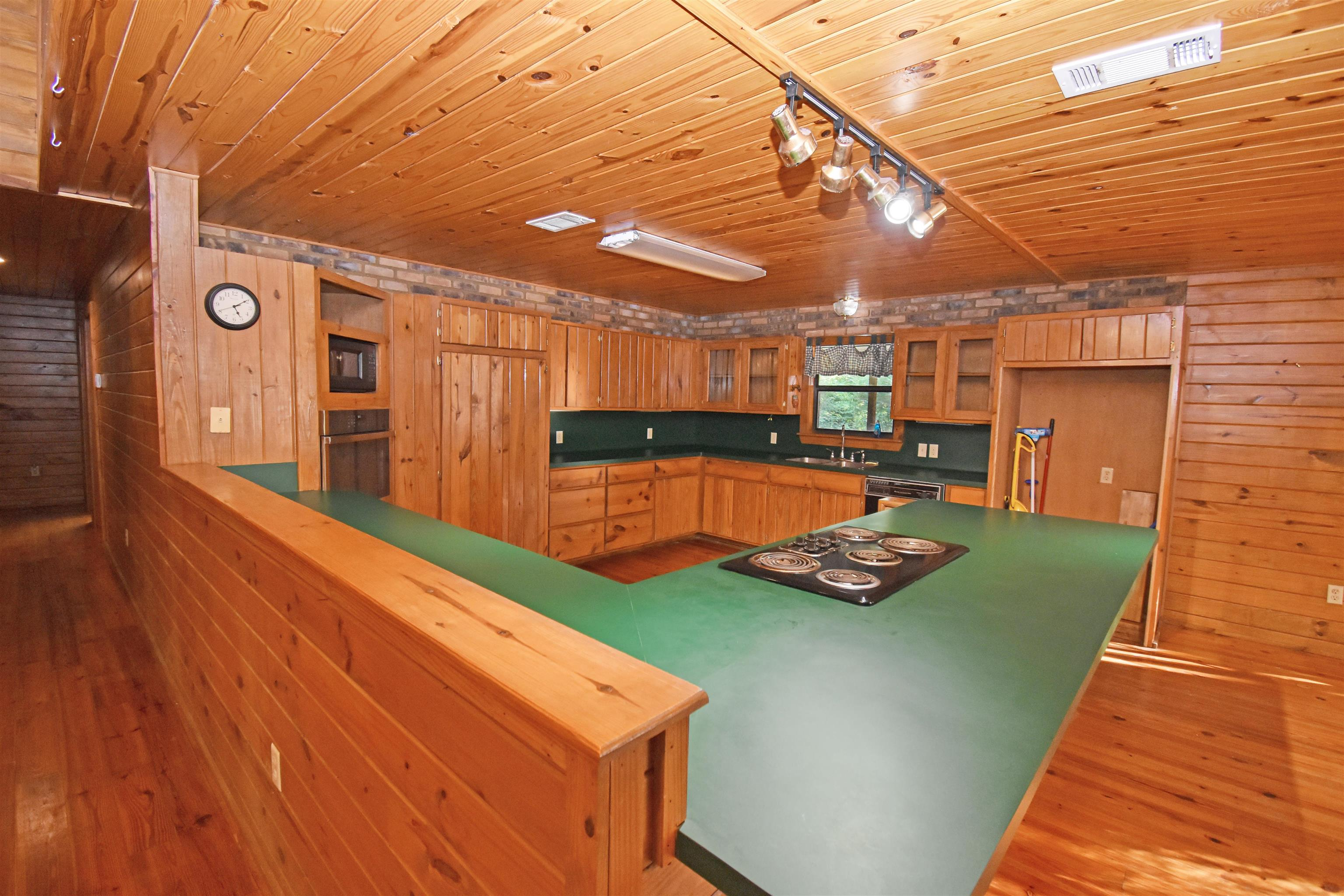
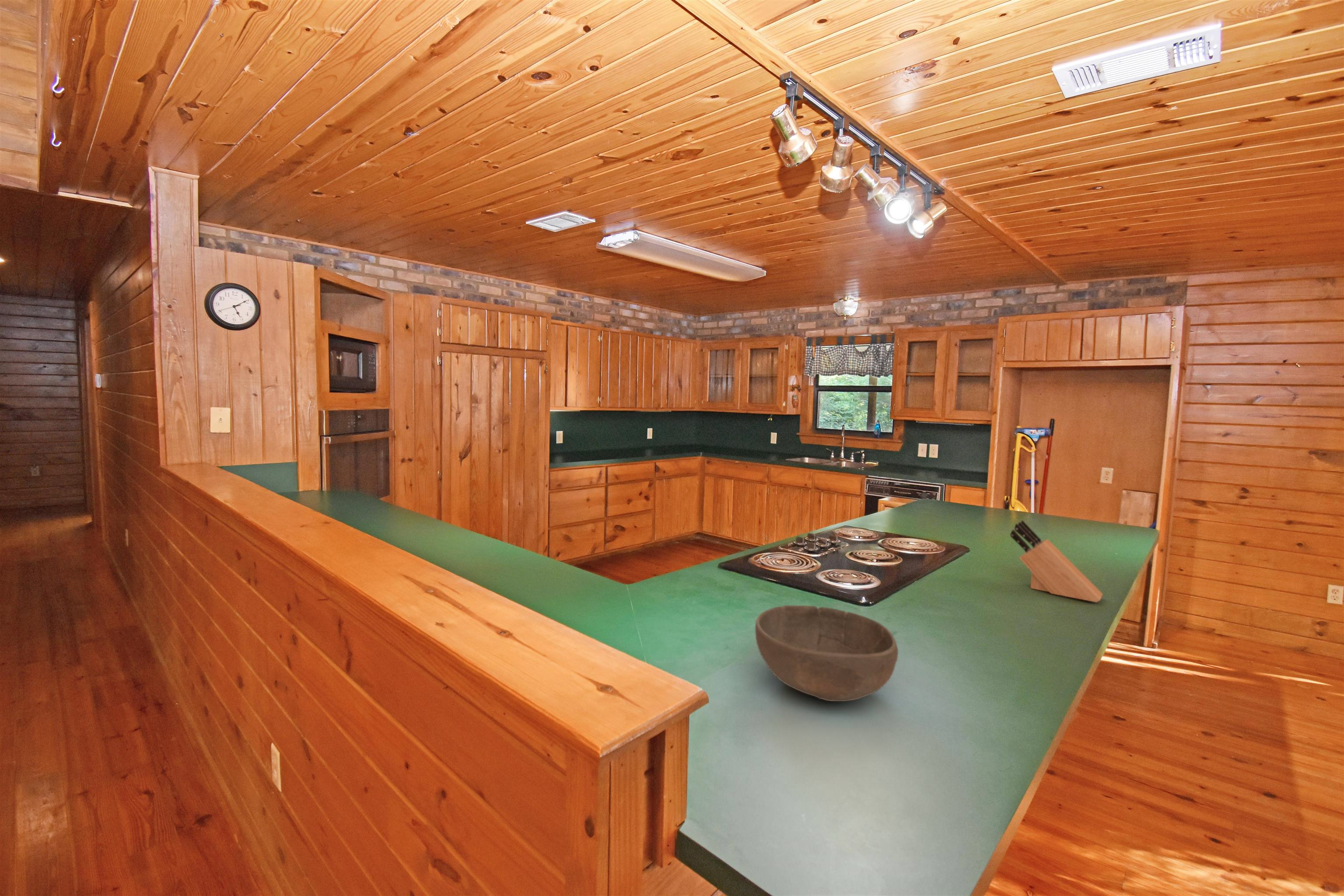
+ bowl [755,605,899,702]
+ knife block [1010,520,1103,603]
